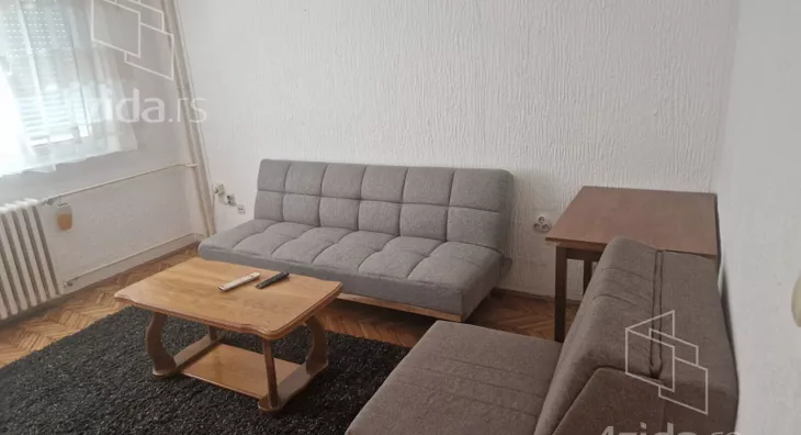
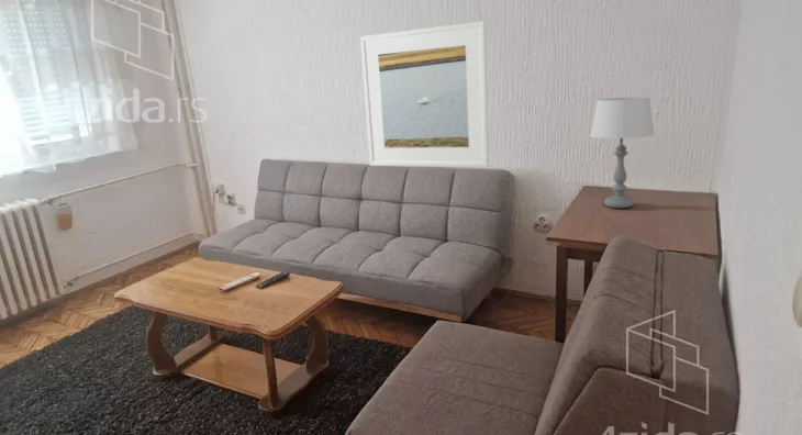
+ table lamp [589,96,656,209]
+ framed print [359,20,490,168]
